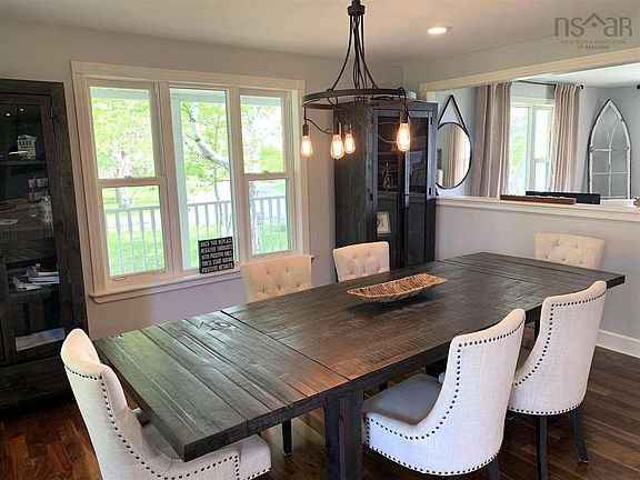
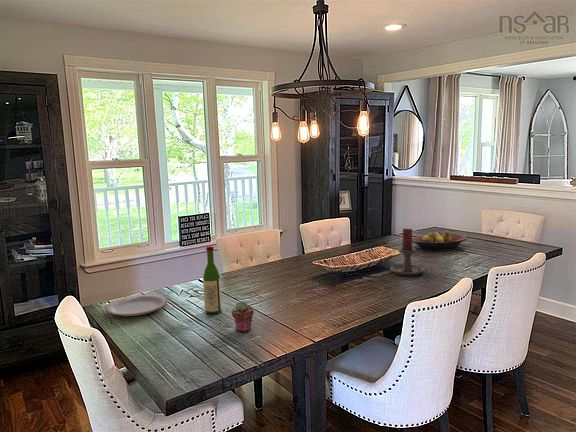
+ plate [104,293,169,317]
+ potted succulent [230,300,255,333]
+ candle holder [390,228,433,276]
+ fruit bowl [412,230,468,251]
+ wine bottle [202,245,223,315]
